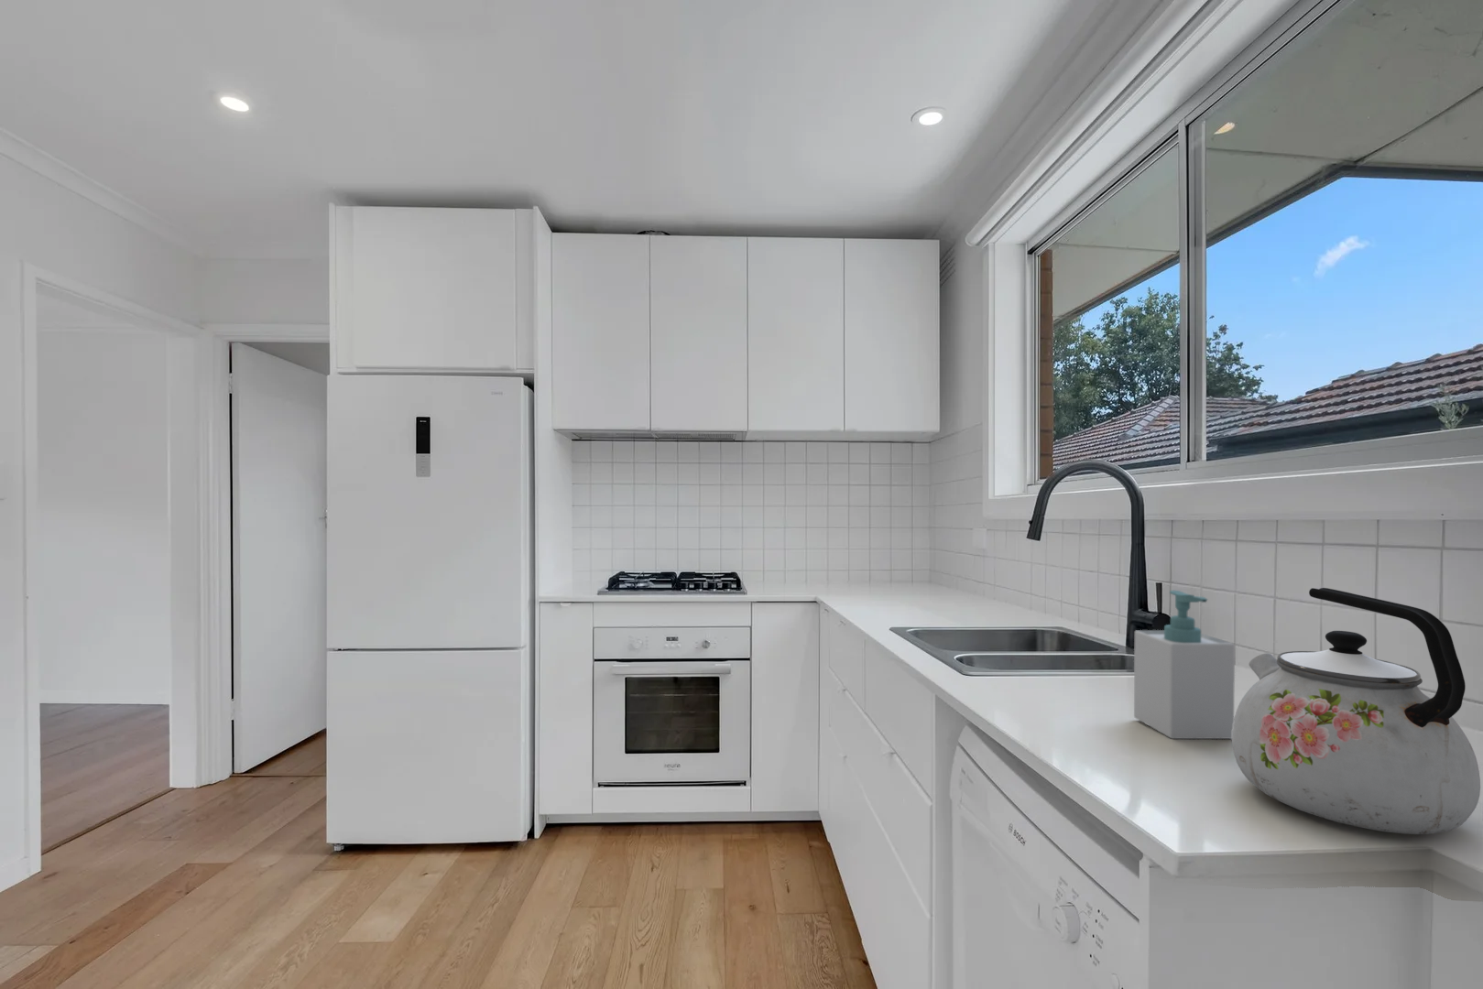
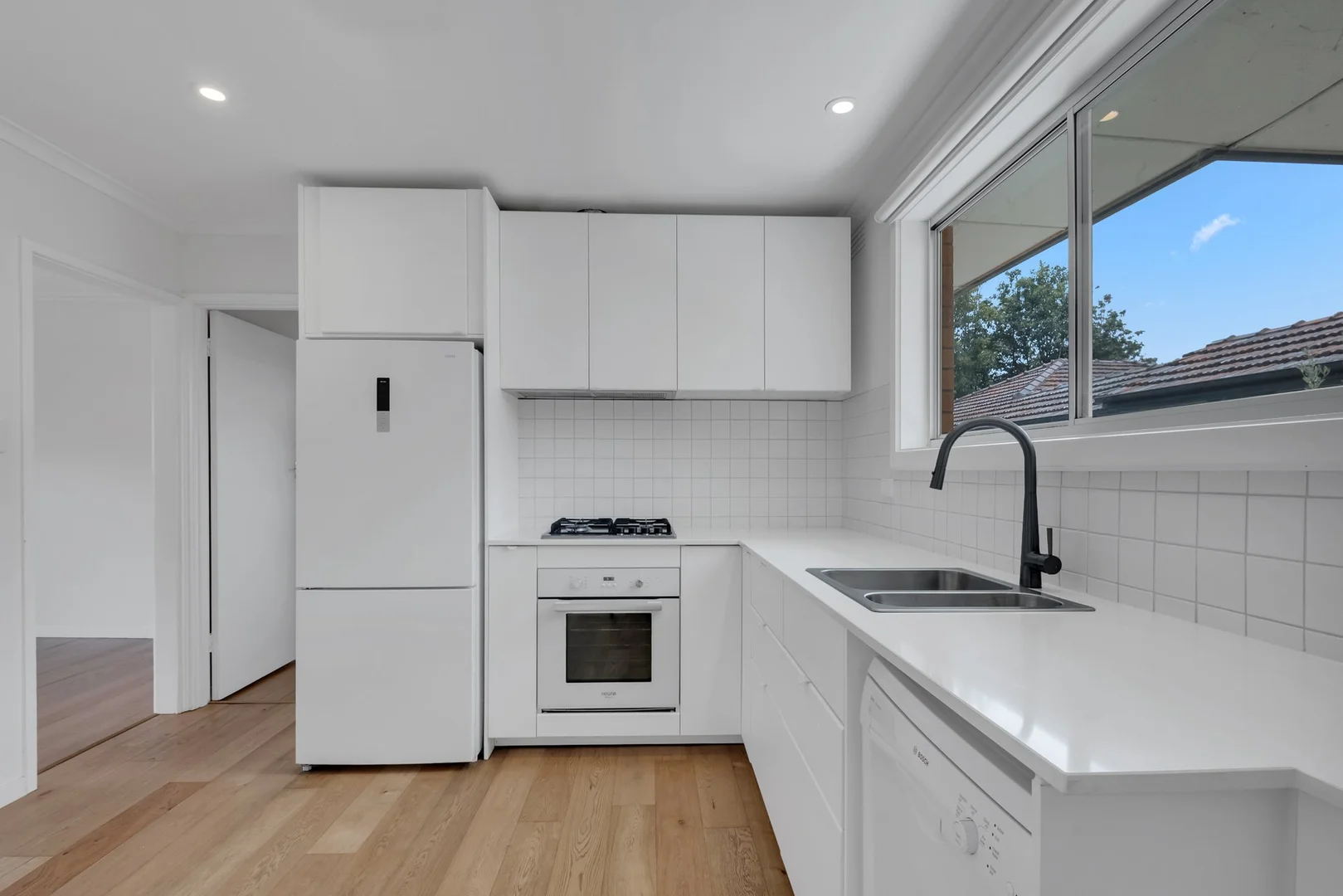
- soap bottle [1133,589,1236,740]
- kettle [1231,587,1481,836]
